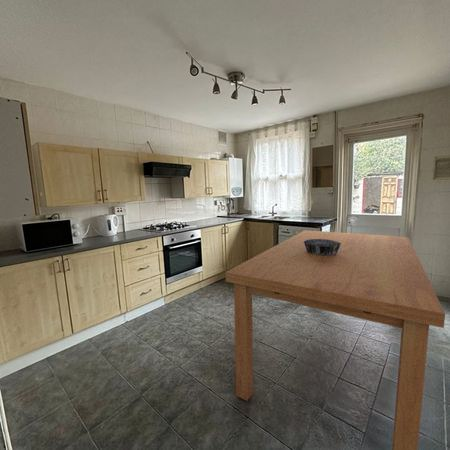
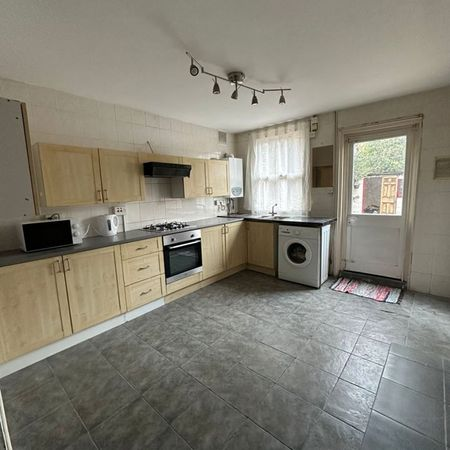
- dining table [224,229,446,450]
- decorative bowl [304,239,341,256]
